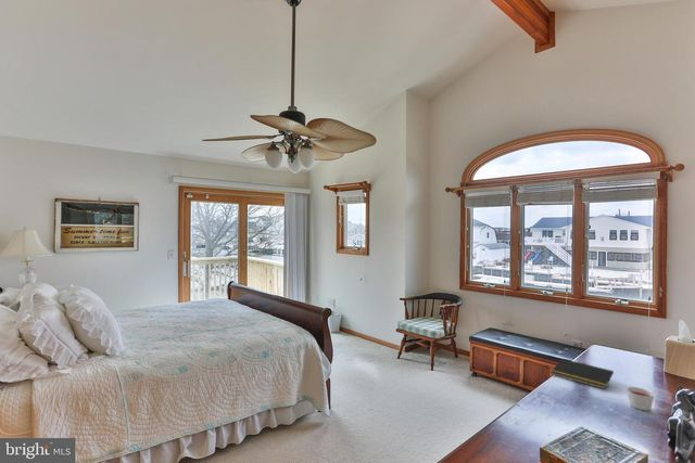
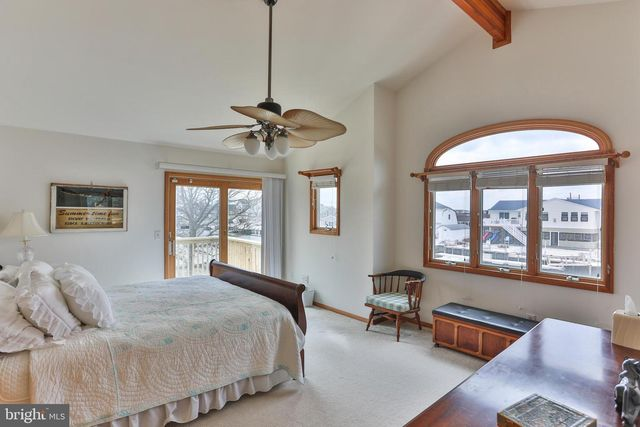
- notepad [551,358,615,390]
- candle [626,386,655,411]
